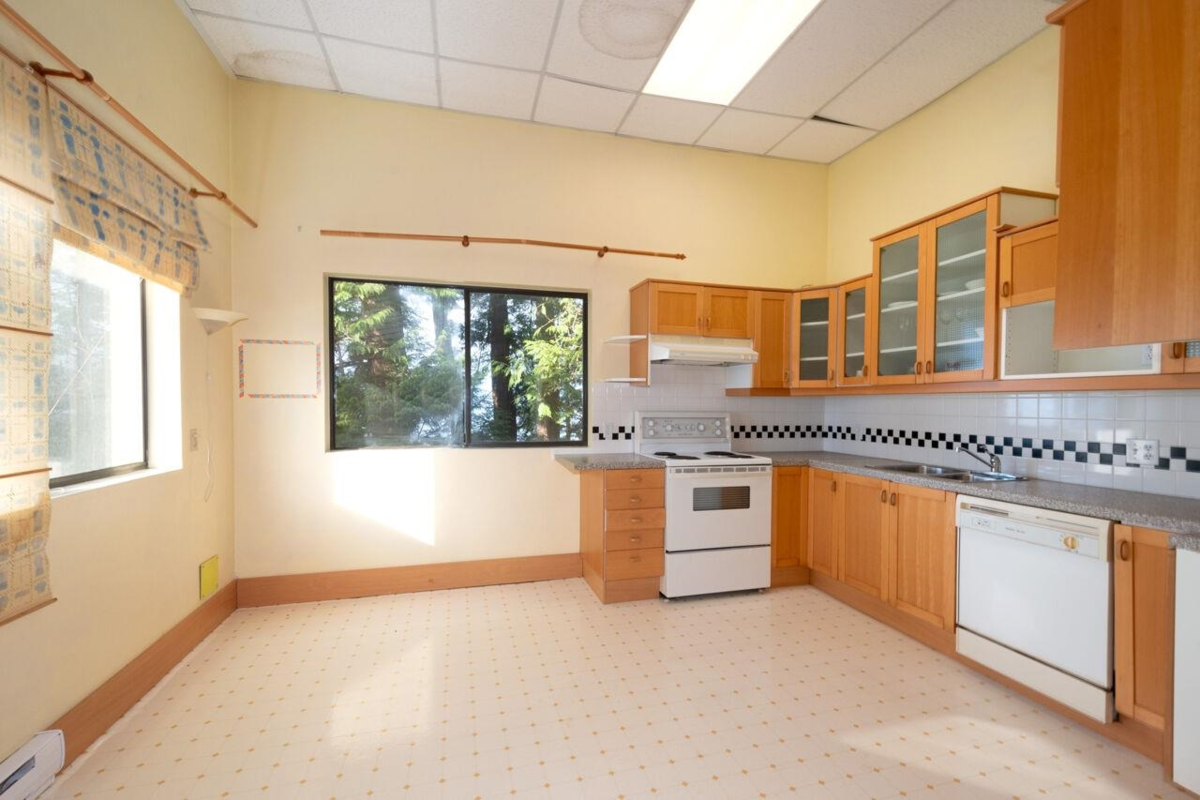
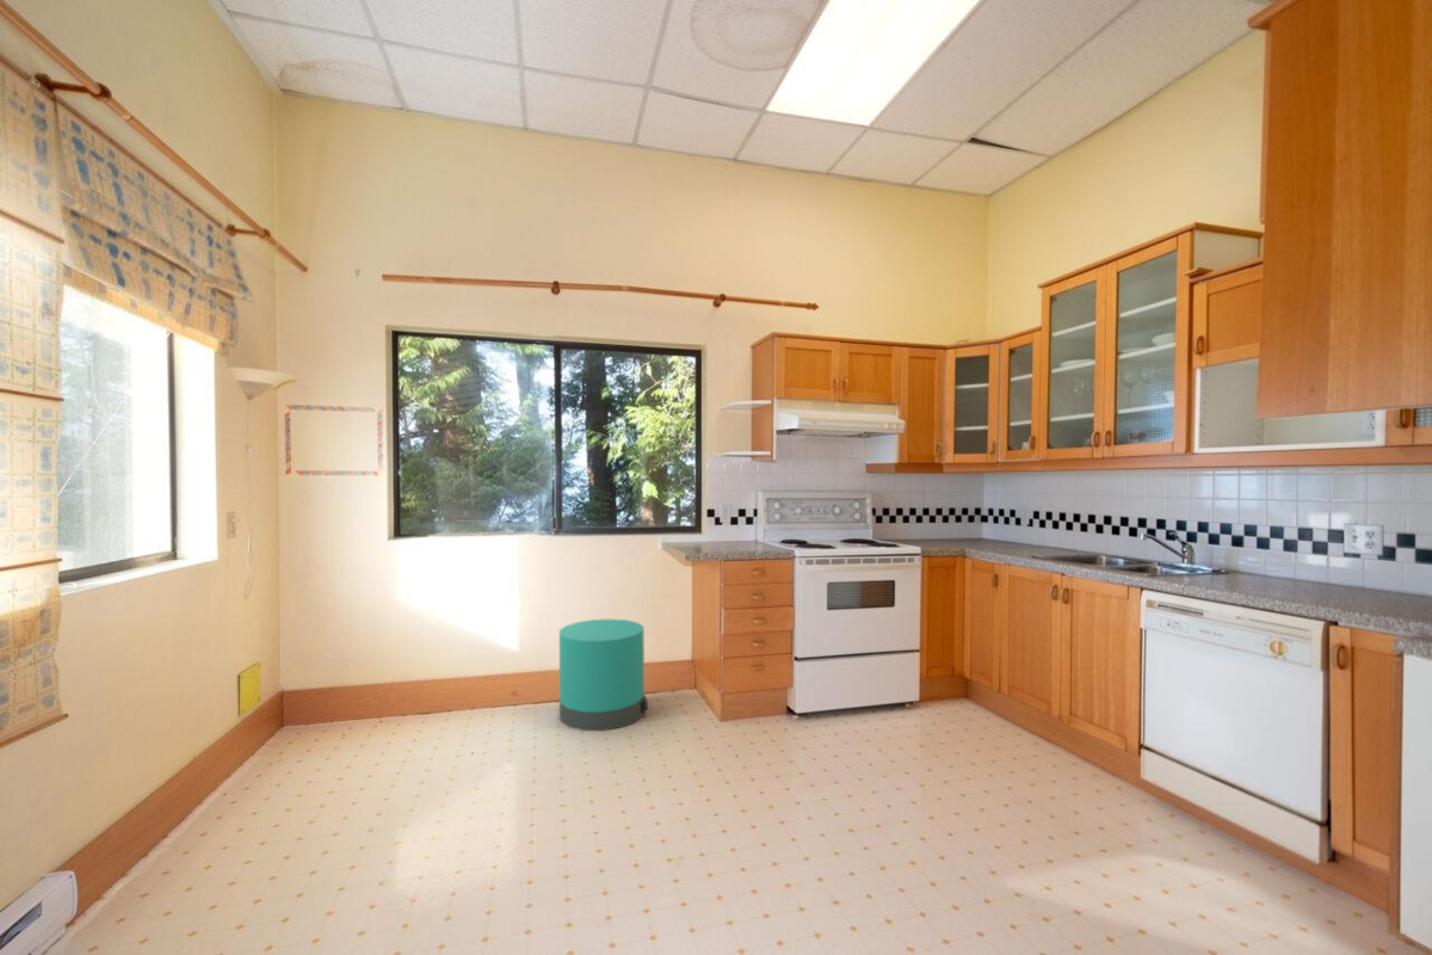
+ trash can [558,618,649,732]
